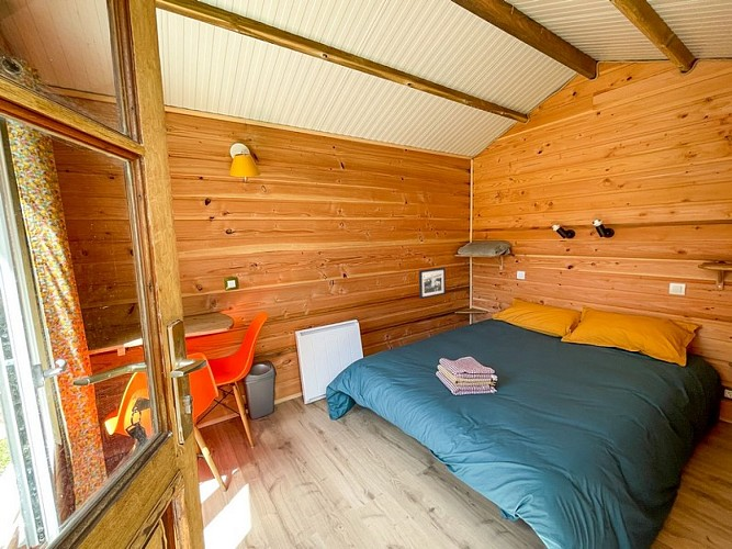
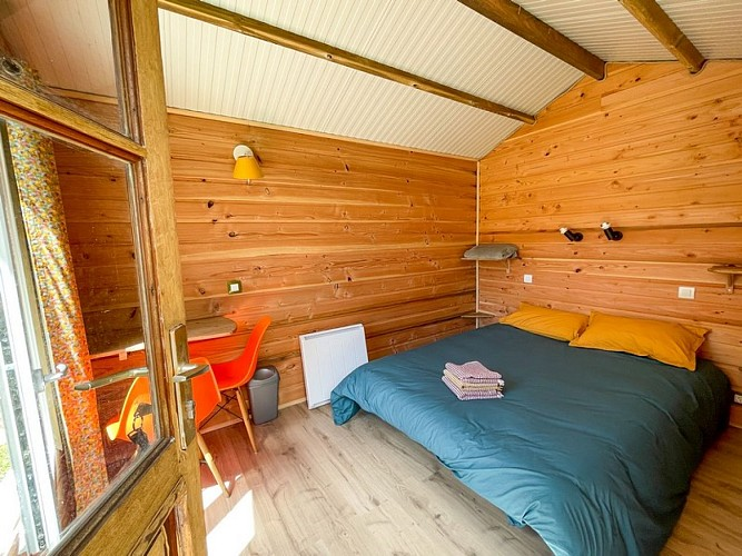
- picture frame [418,267,447,300]
